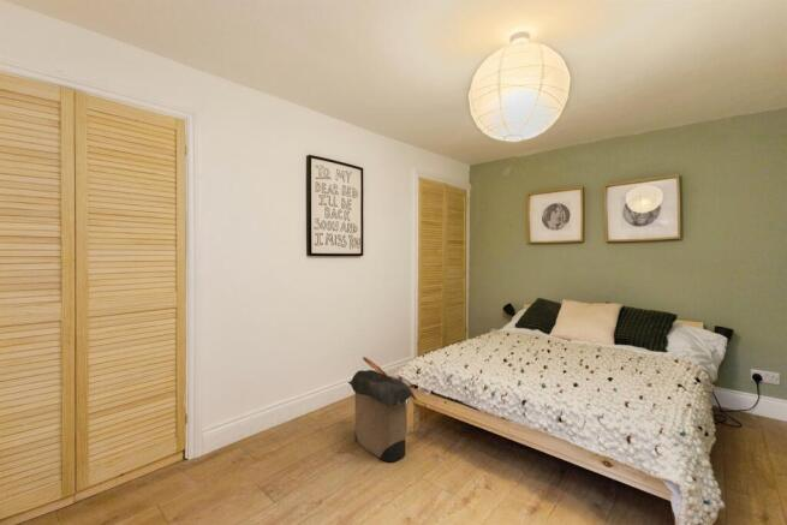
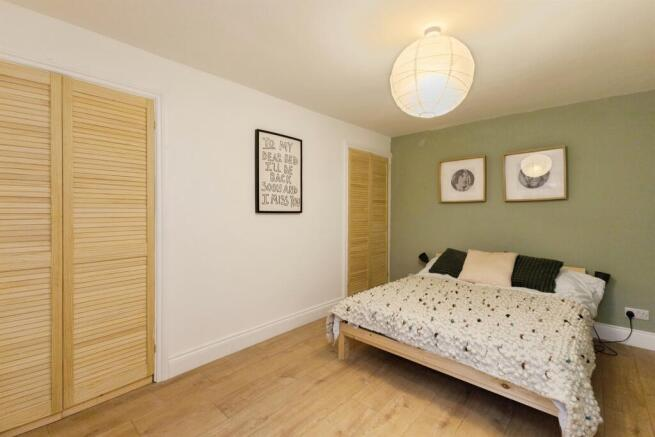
- laundry hamper [347,356,418,464]
